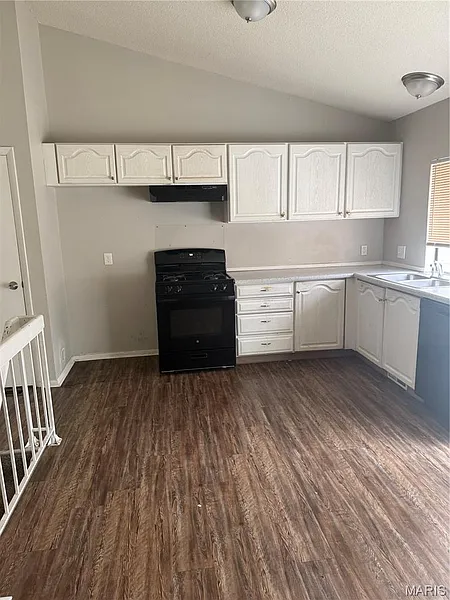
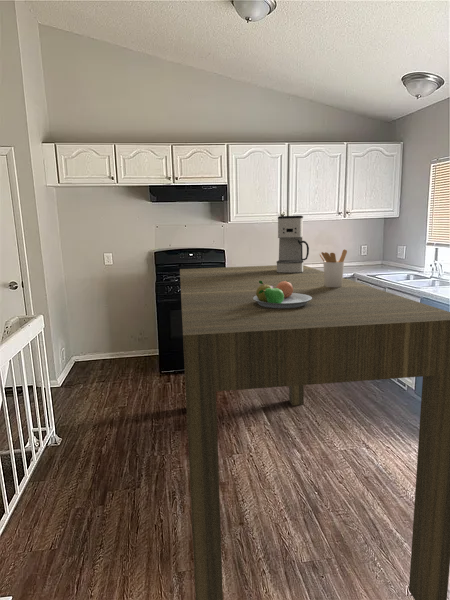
+ fruit bowl [253,281,312,308]
+ dining table [179,264,450,600]
+ coffee maker [276,215,310,273]
+ utensil holder [319,248,348,287]
